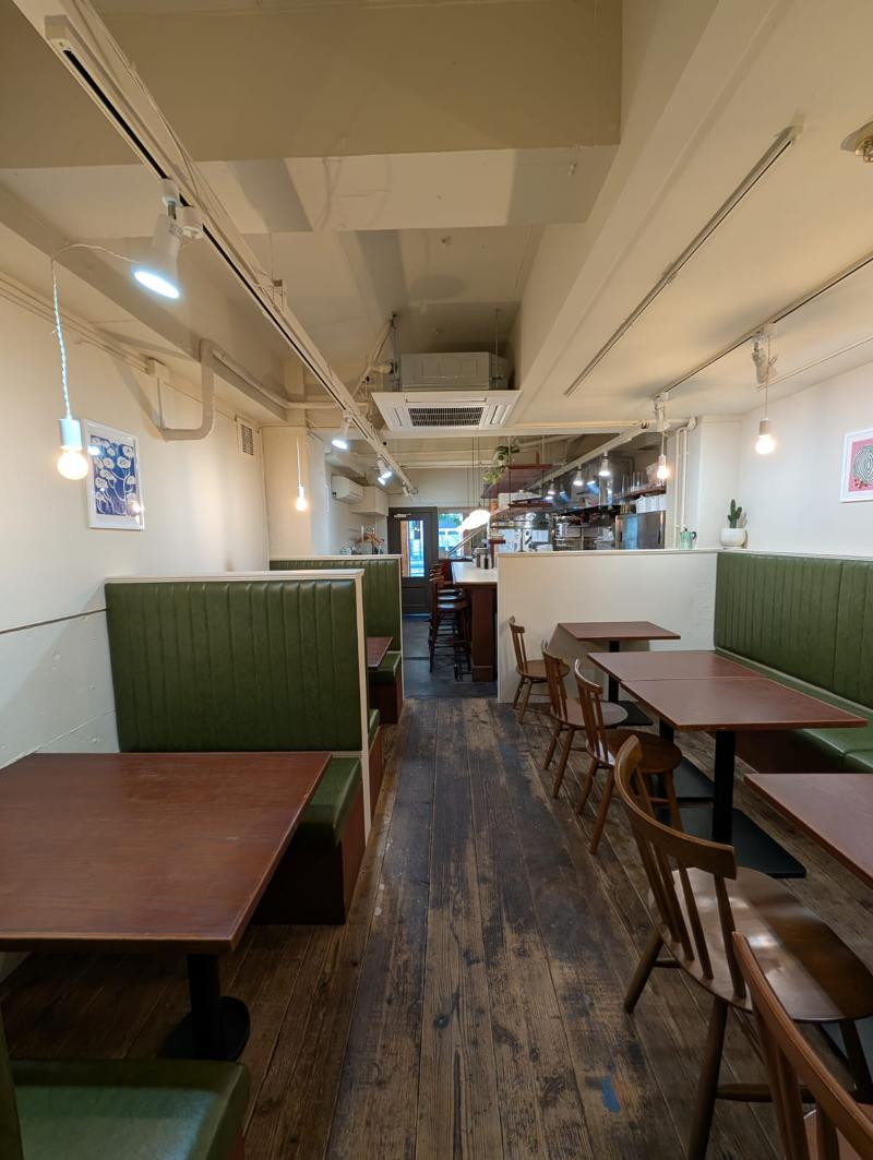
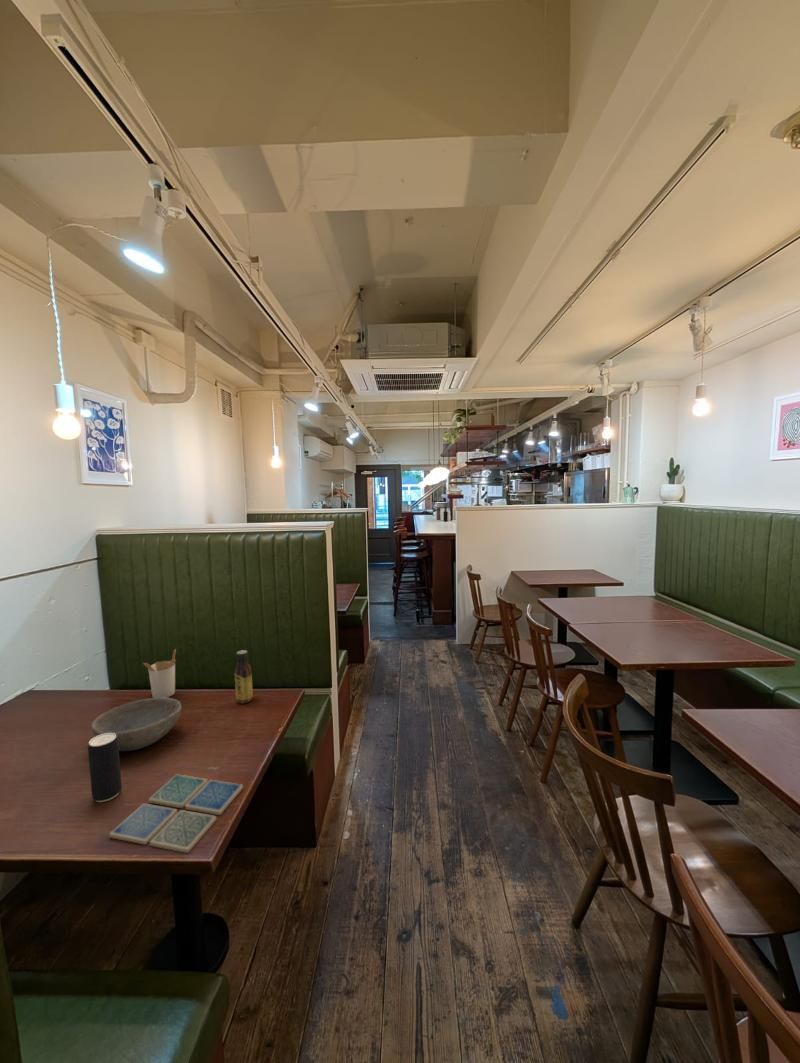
+ sauce bottle [234,649,254,704]
+ beverage can [87,733,123,803]
+ drink coaster [108,773,244,854]
+ bowl [90,697,183,752]
+ utensil holder [142,648,177,698]
